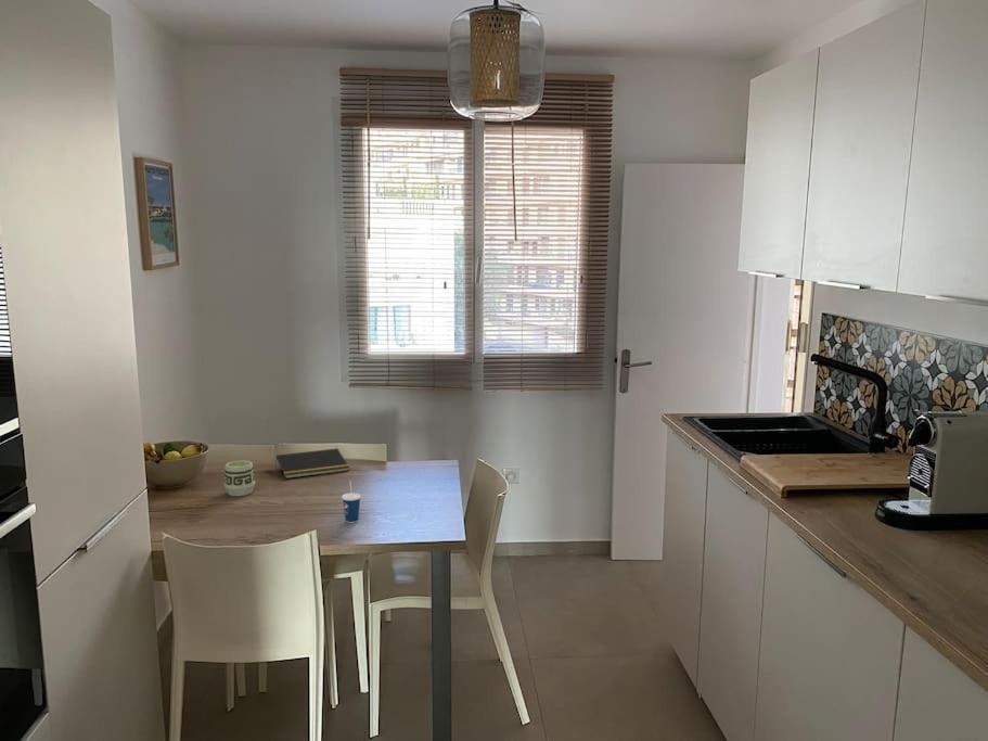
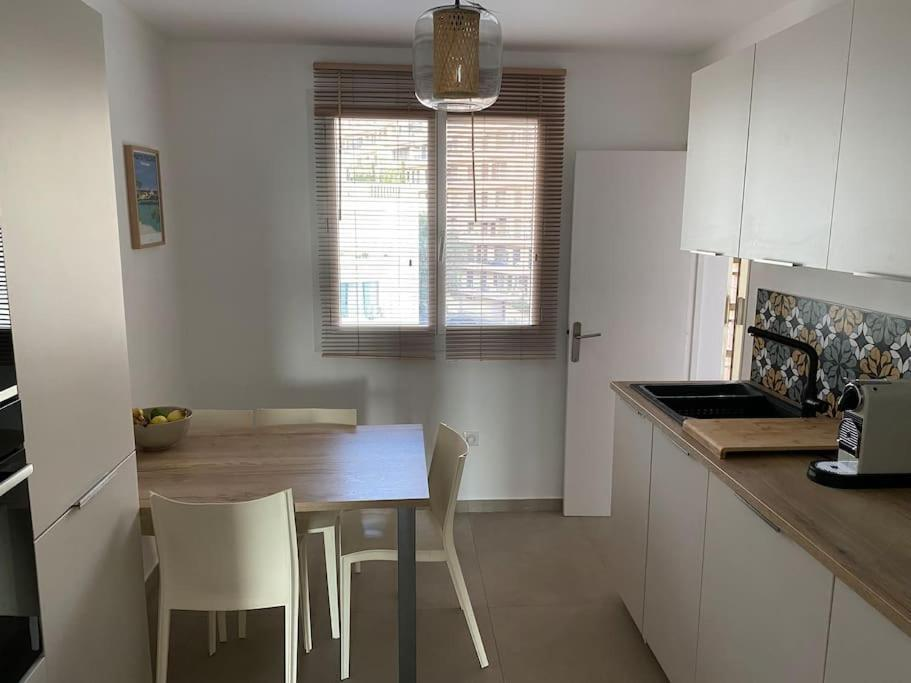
- cup [223,459,256,497]
- notepad [274,447,350,480]
- cup [341,480,362,524]
